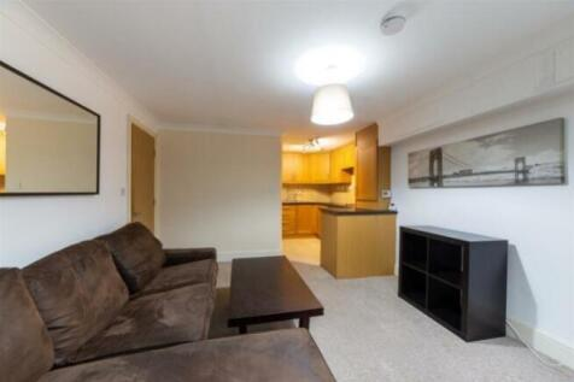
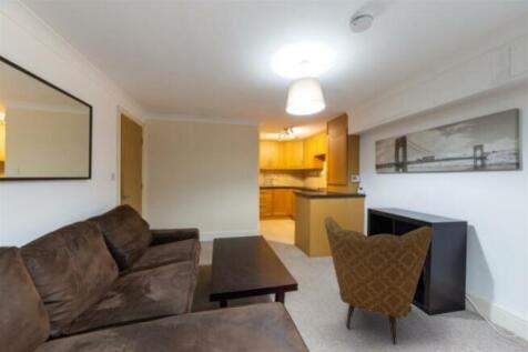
+ armchair [324,215,435,345]
